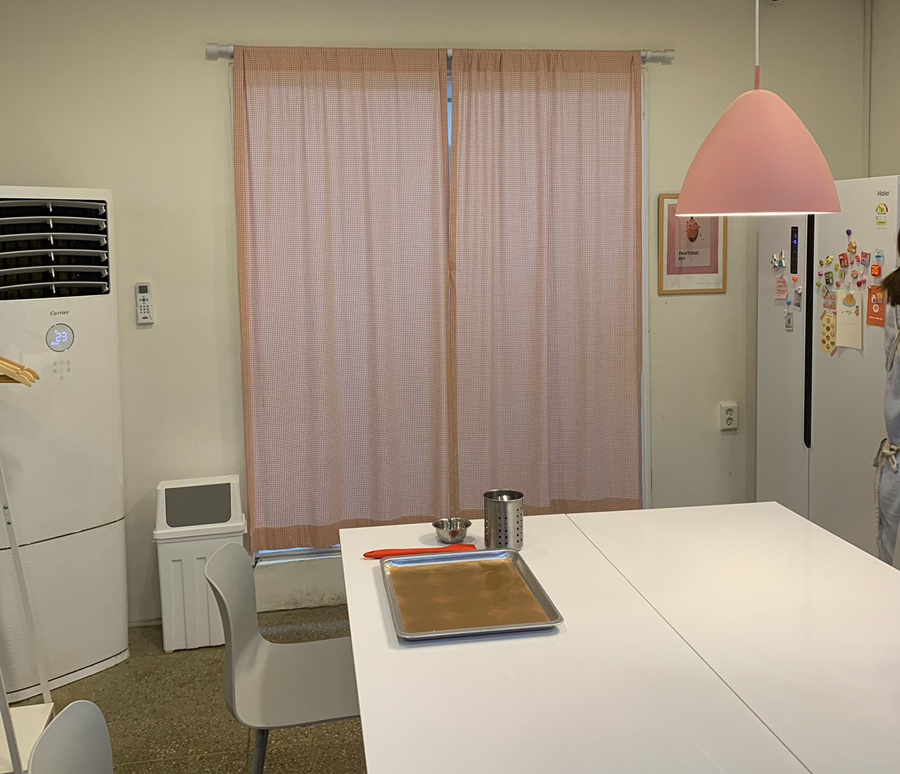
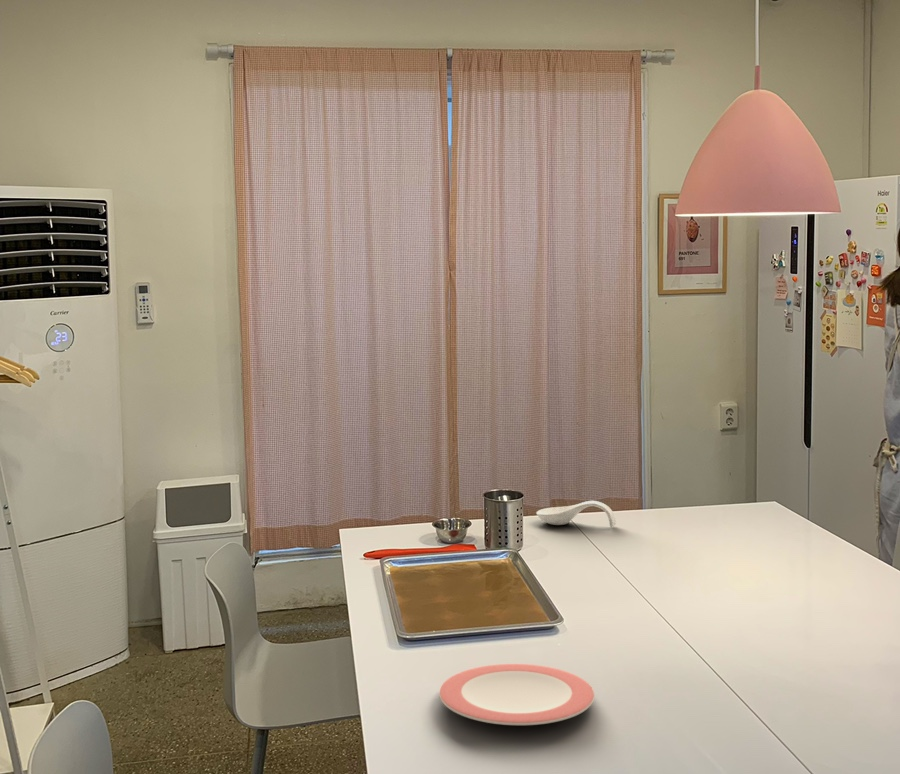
+ spoon rest [536,500,617,528]
+ plate [438,663,596,726]
